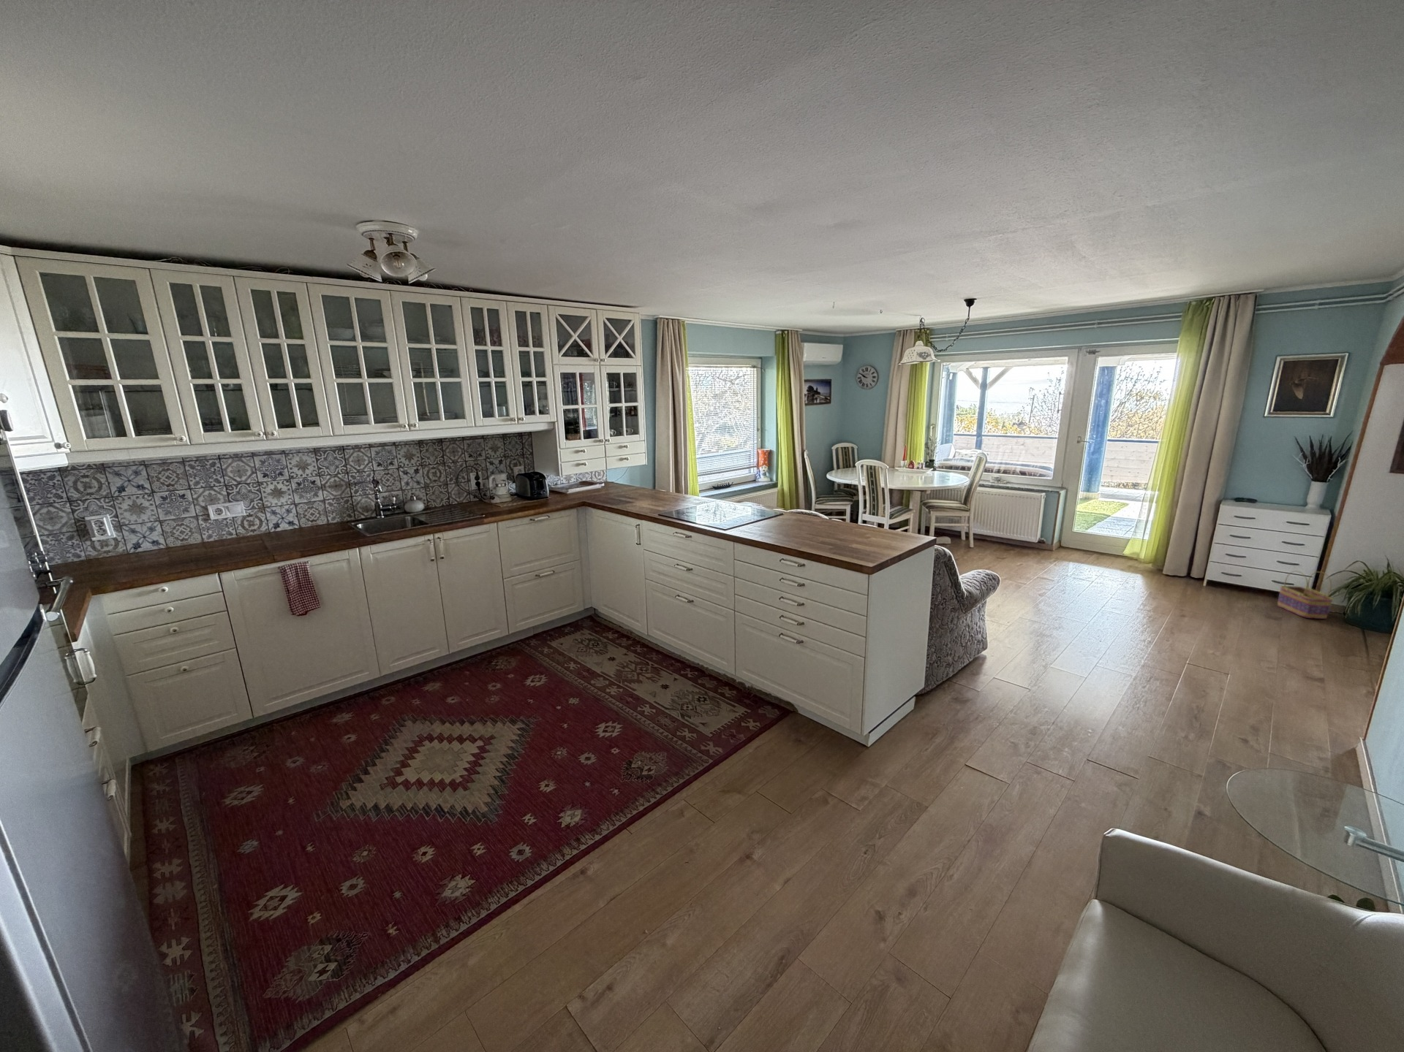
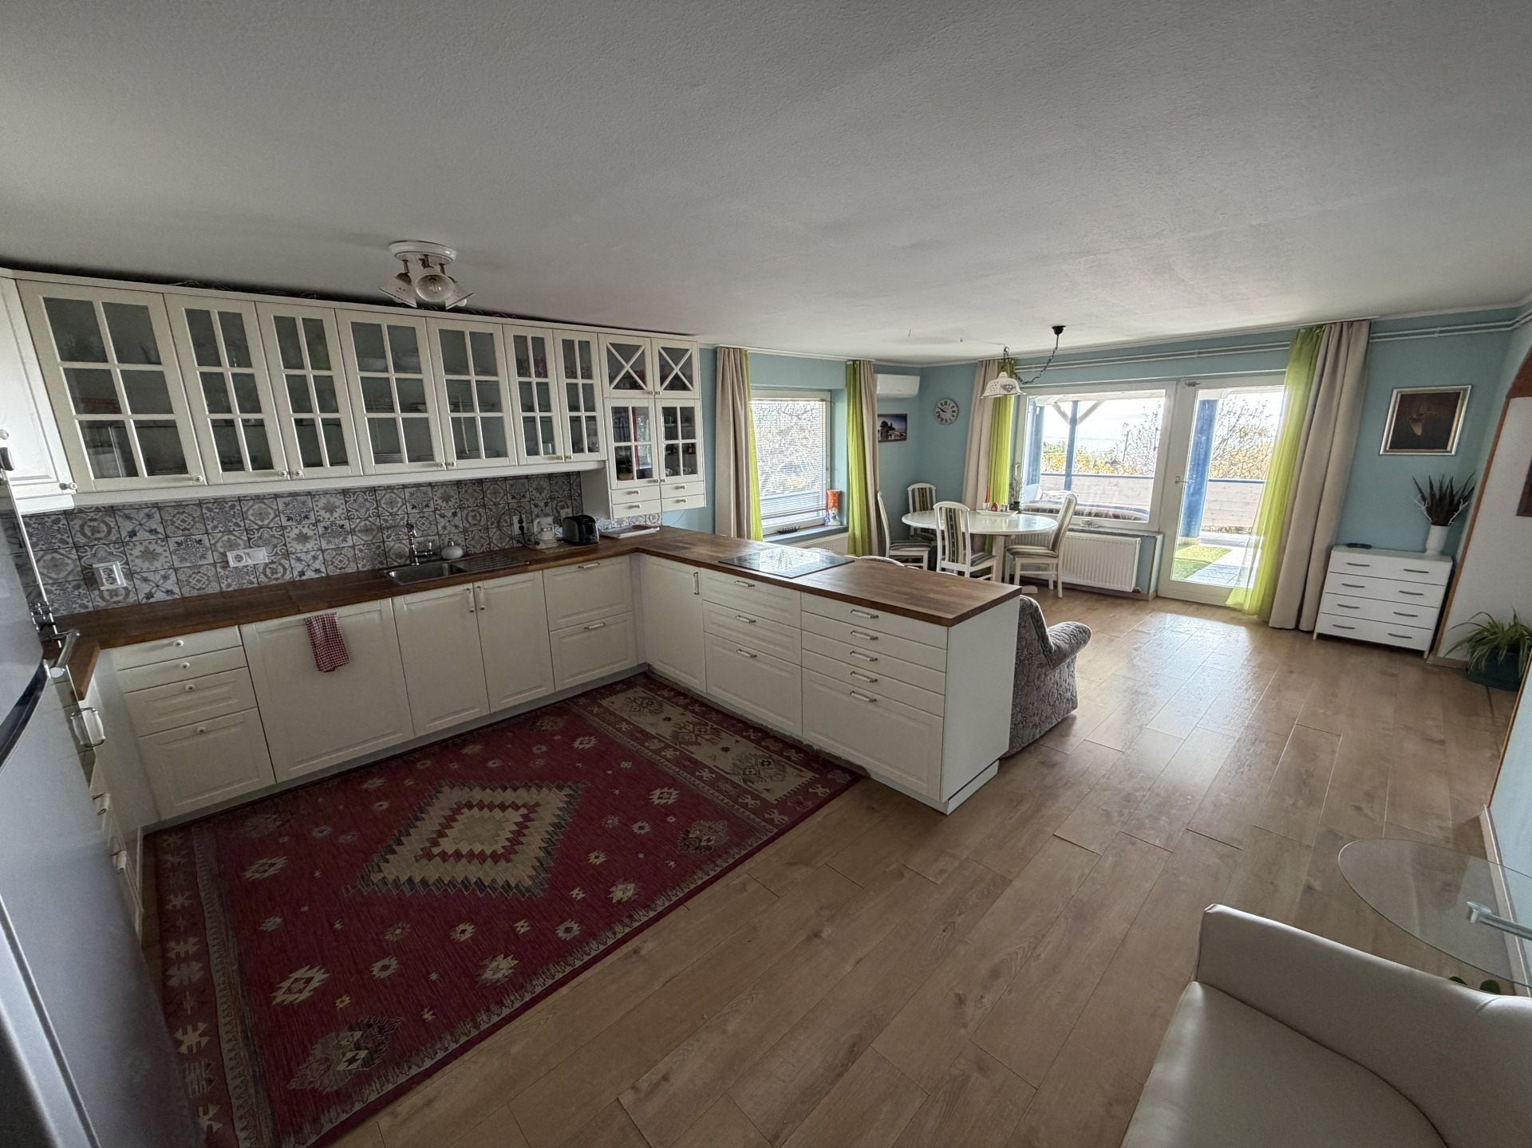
- basket [1277,570,1333,620]
